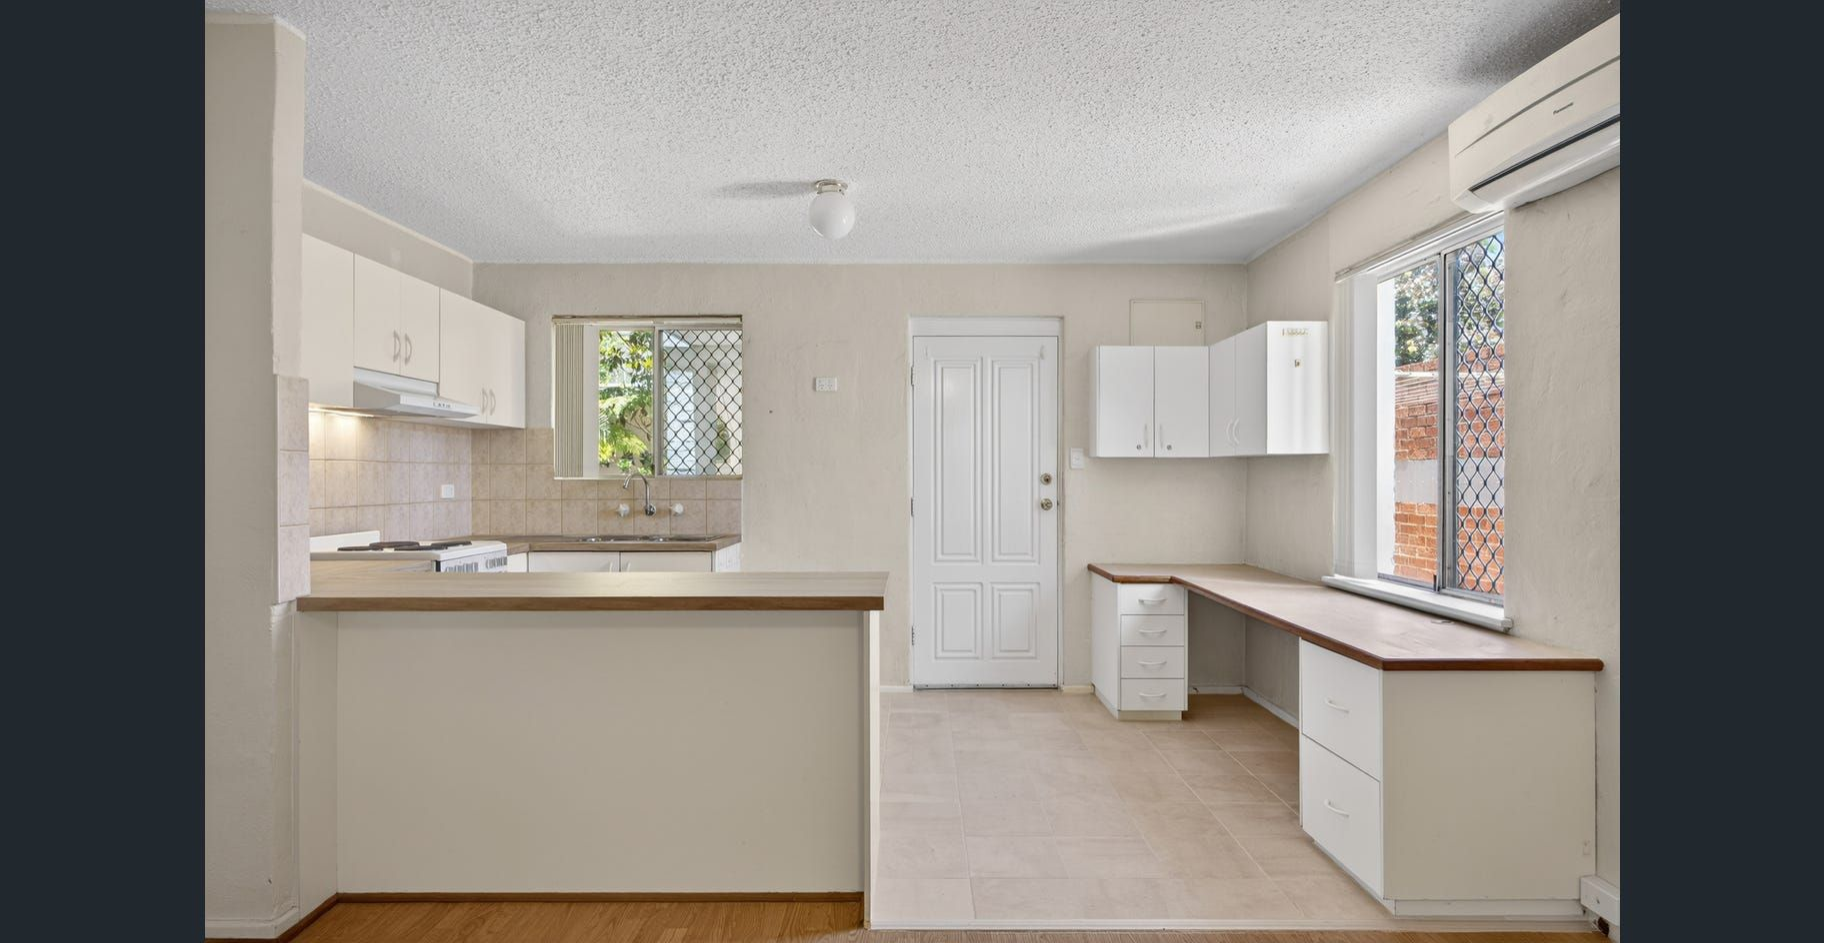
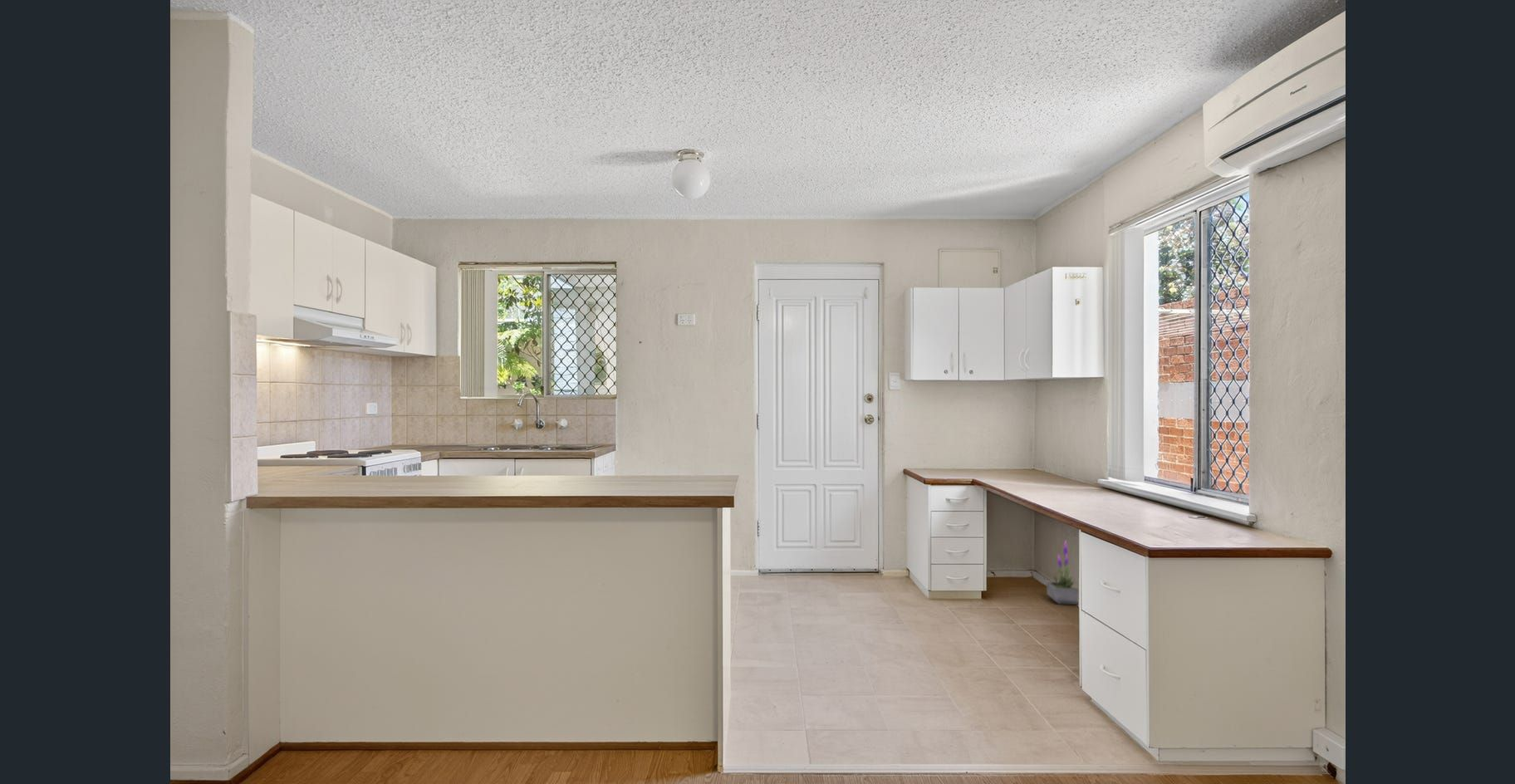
+ potted plant [1046,539,1079,605]
